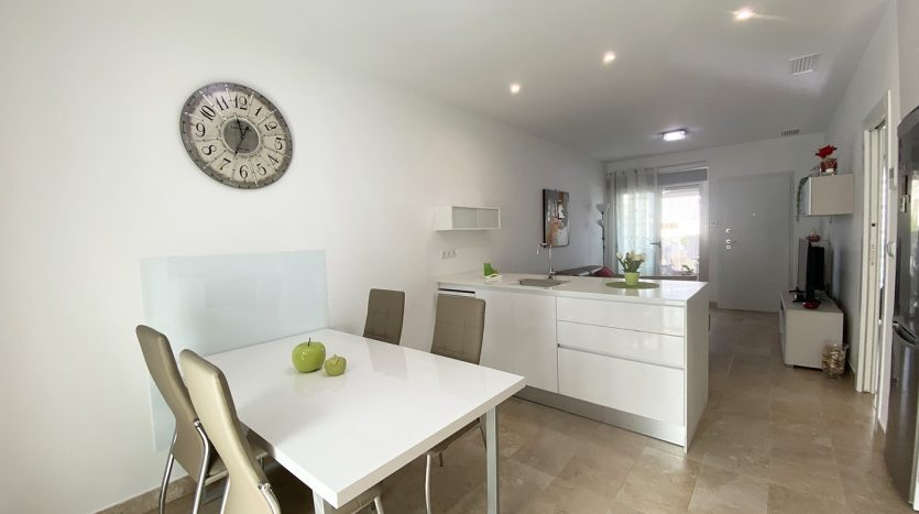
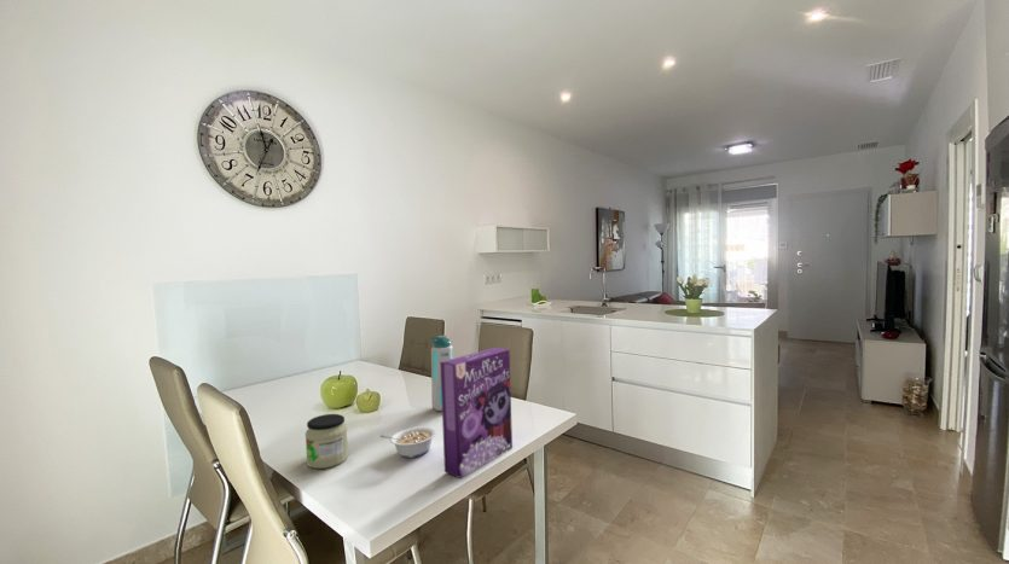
+ water bottle [430,335,454,412]
+ cereal box [440,347,514,479]
+ jar [305,413,349,470]
+ legume [379,425,437,459]
